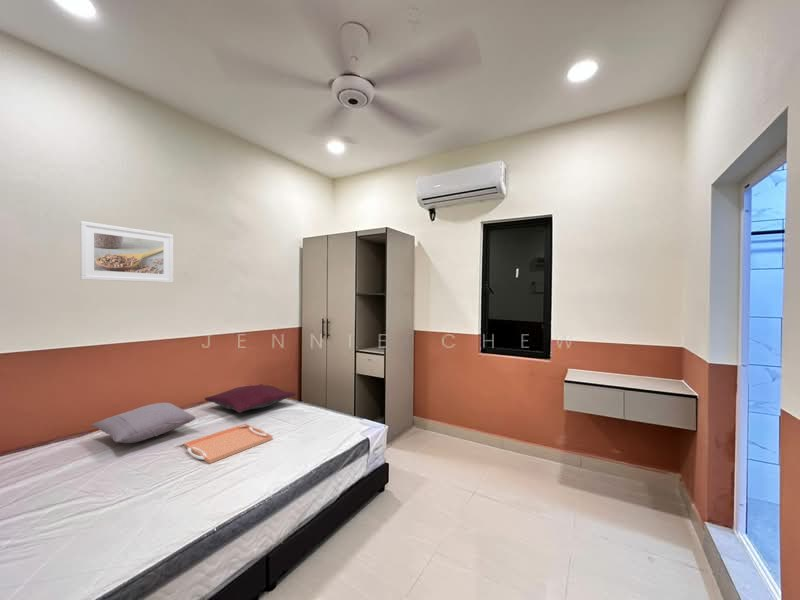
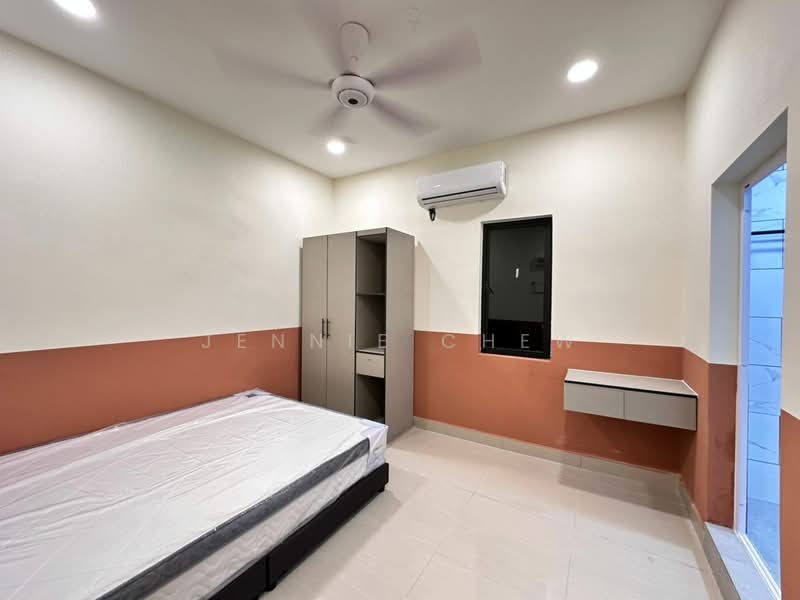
- pillow [204,383,297,414]
- pillow [91,402,196,444]
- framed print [79,220,174,284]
- serving tray [183,422,273,465]
